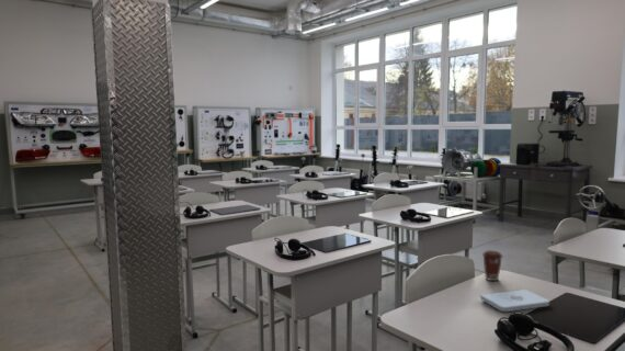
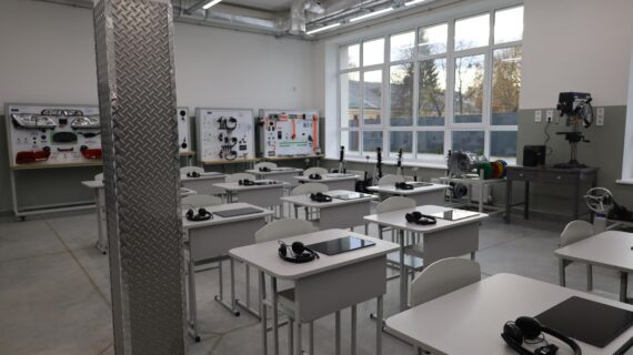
- notepad [479,288,550,313]
- coffee cup [481,249,503,282]
